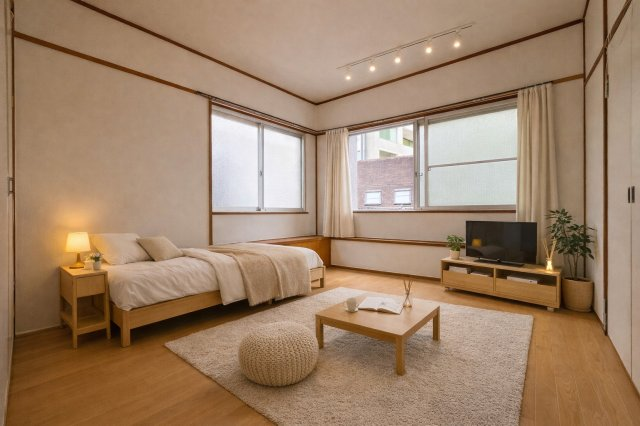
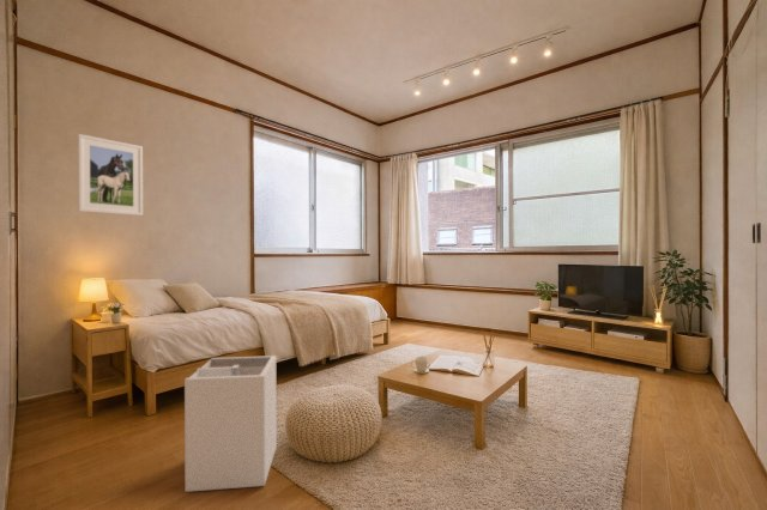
+ laundry hamper [183,354,278,493]
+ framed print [77,133,144,217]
